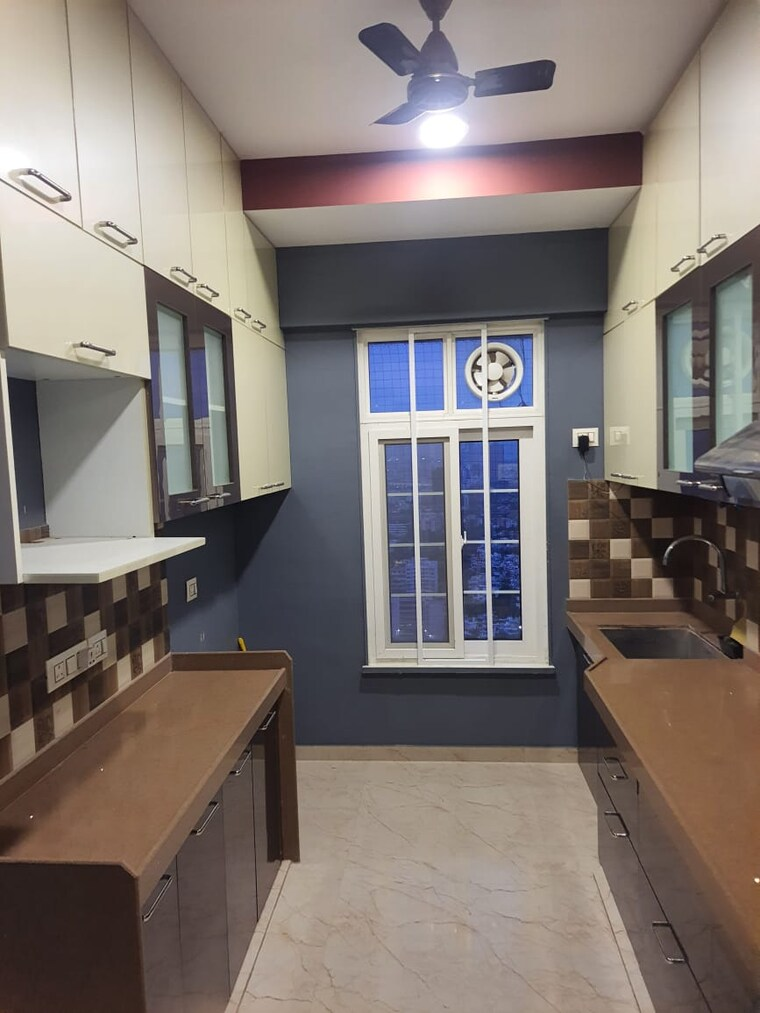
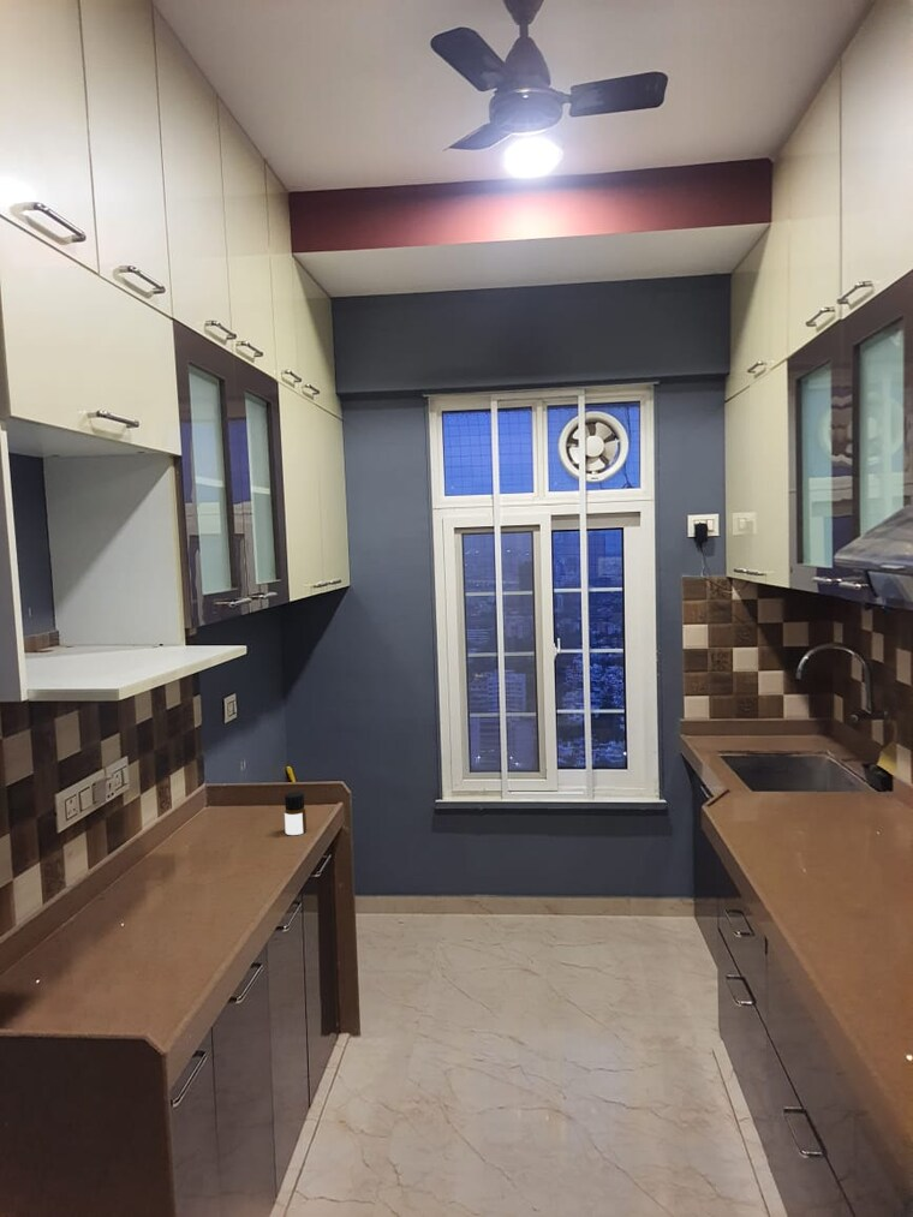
+ bottle [284,791,308,836]
